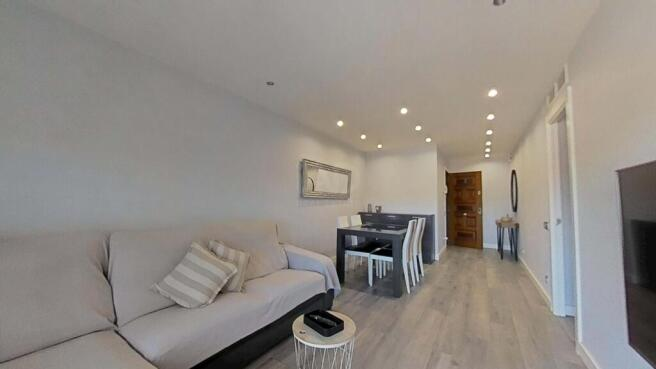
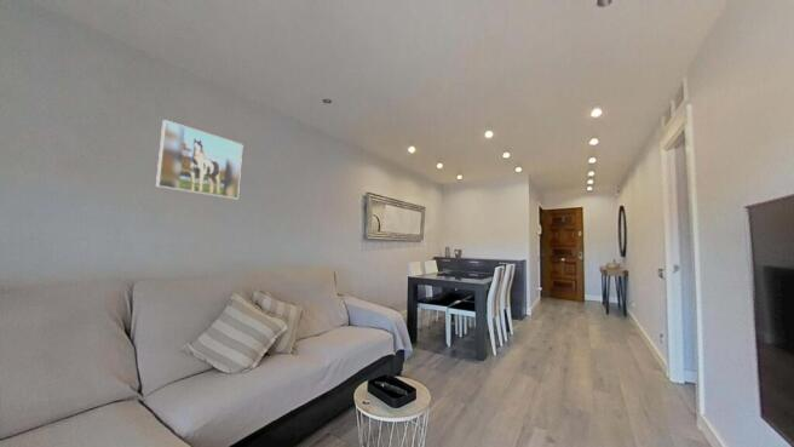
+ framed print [155,119,244,200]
